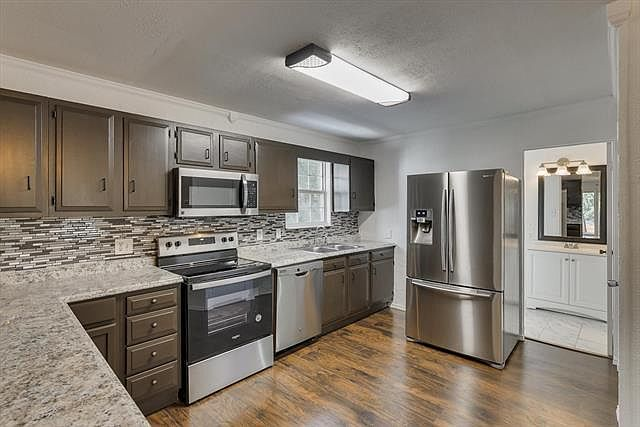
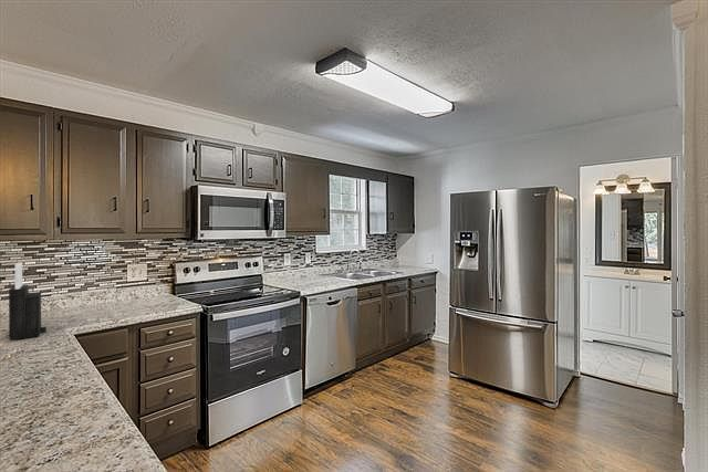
+ knife block [8,261,48,342]
